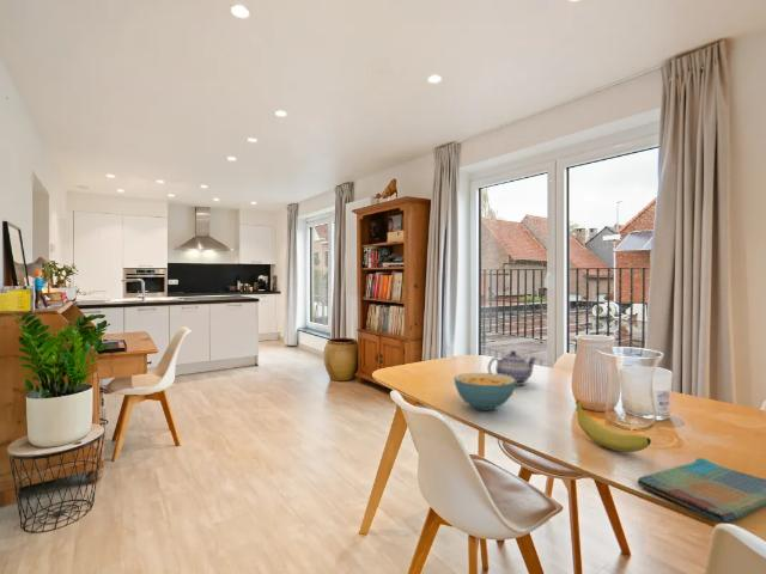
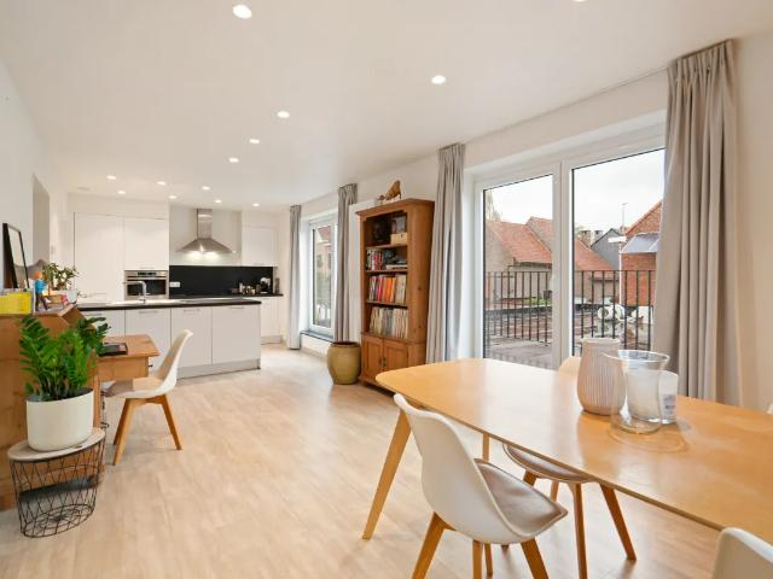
- fruit [574,399,652,453]
- teapot [487,349,537,386]
- dish towel [637,457,766,524]
- cereal bowl [452,372,516,411]
